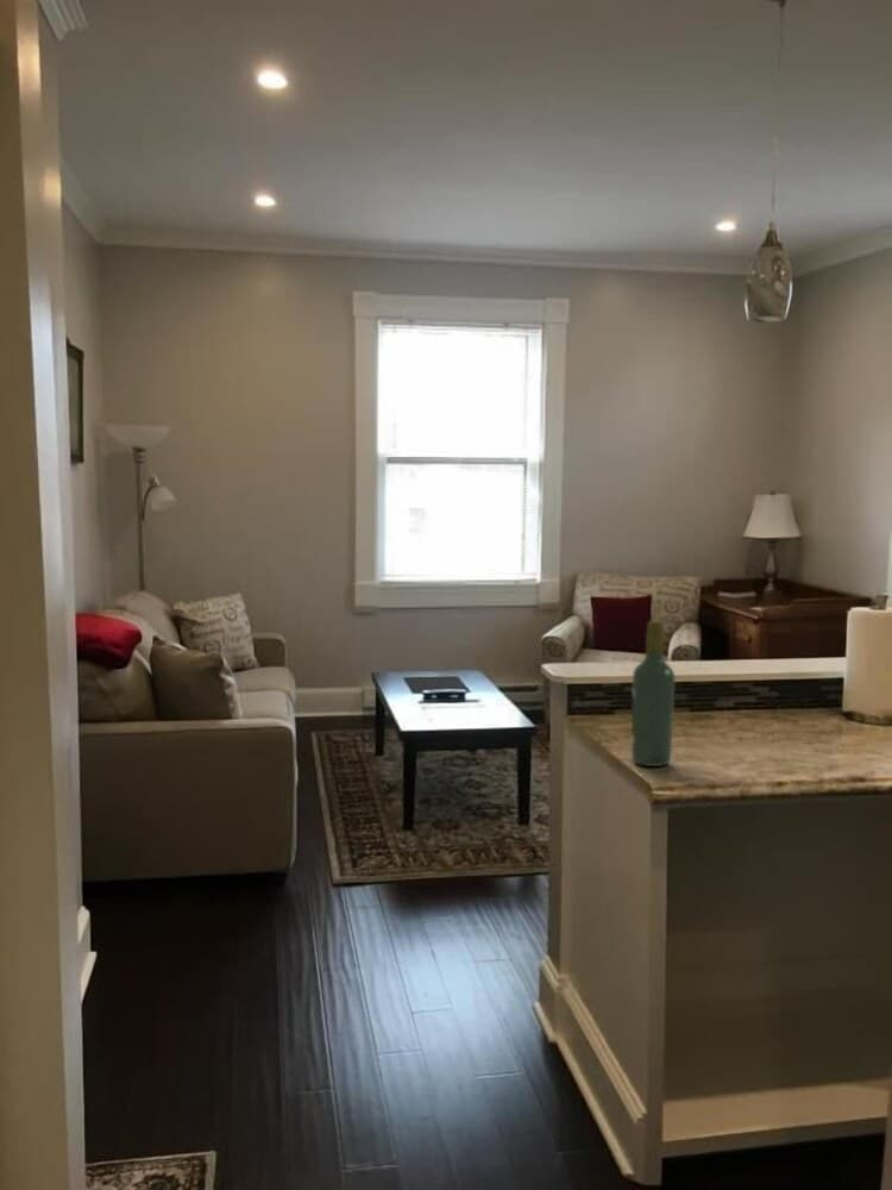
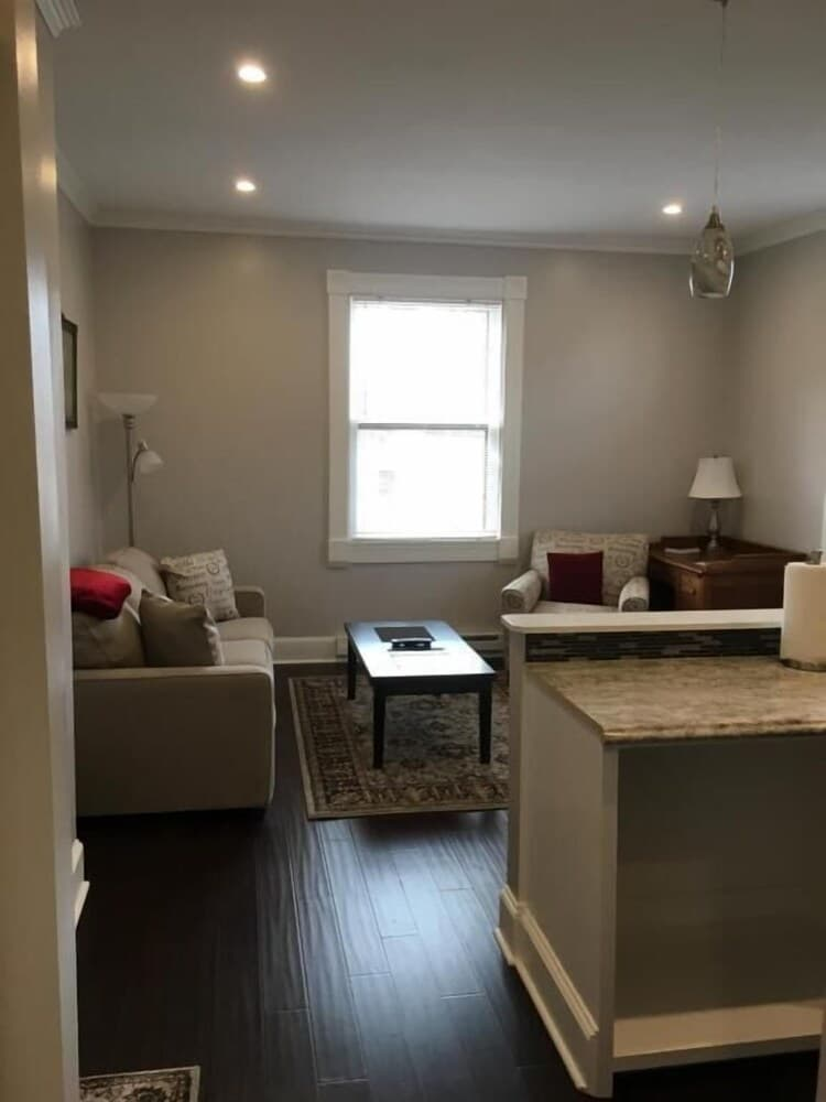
- wine bottle [630,620,676,768]
